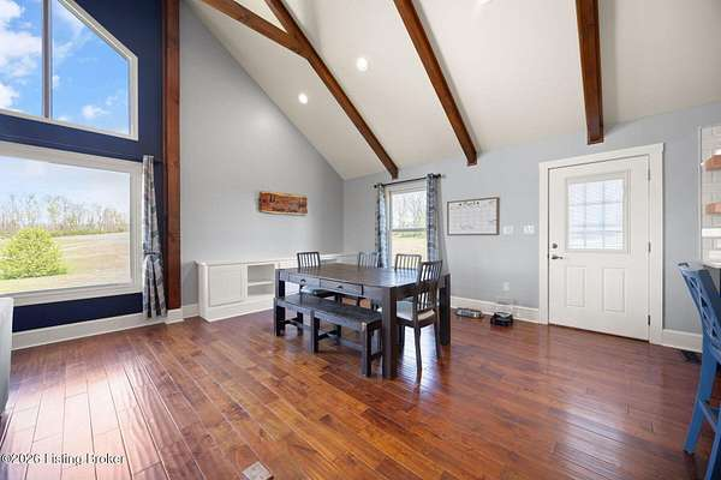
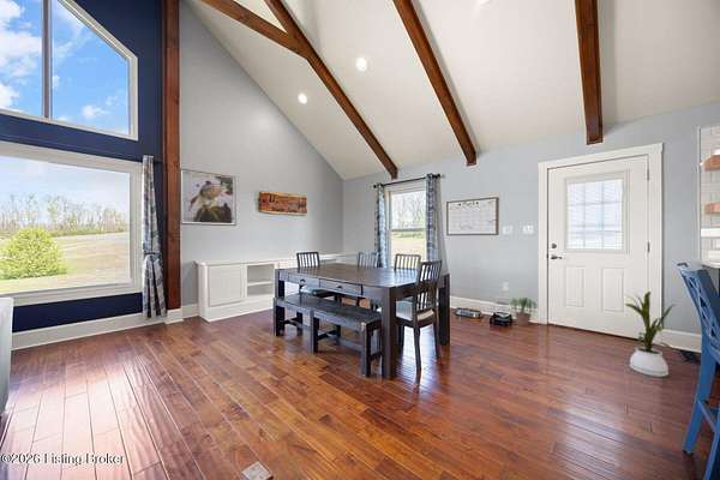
+ potted plant [509,296,538,326]
+ house plant [623,290,678,378]
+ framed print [179,168,238,227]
